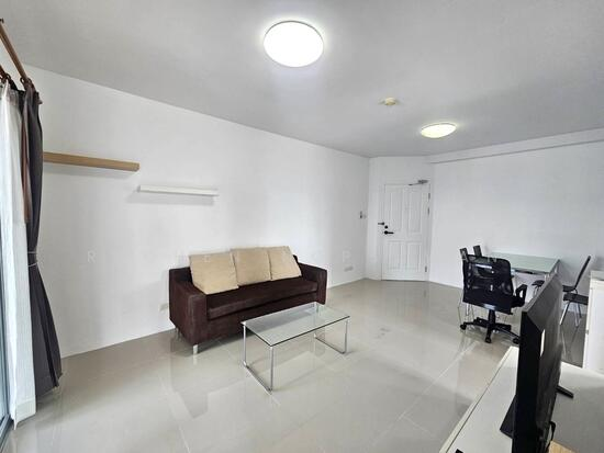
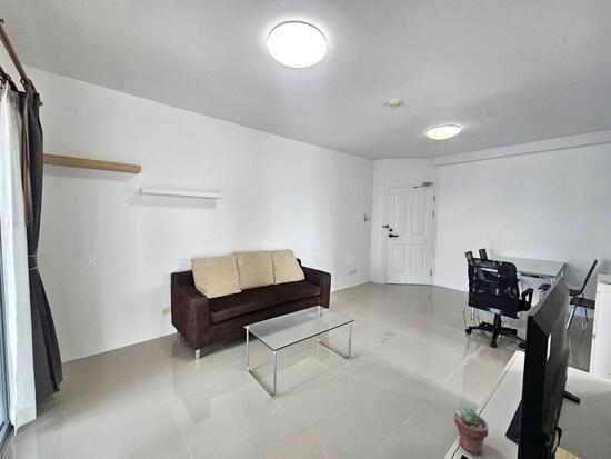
+ potted succulent [453,405,489,456]
